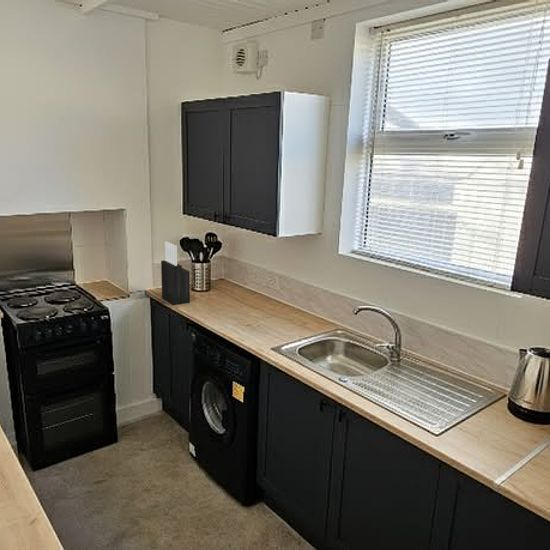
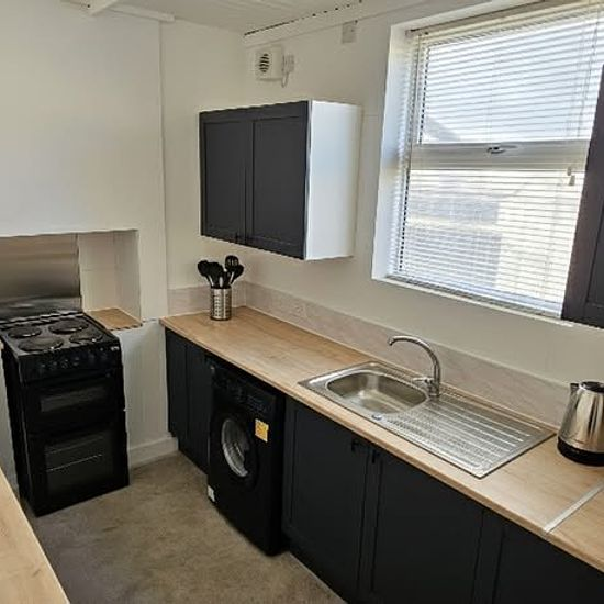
- knife block [160,241,191,306]
